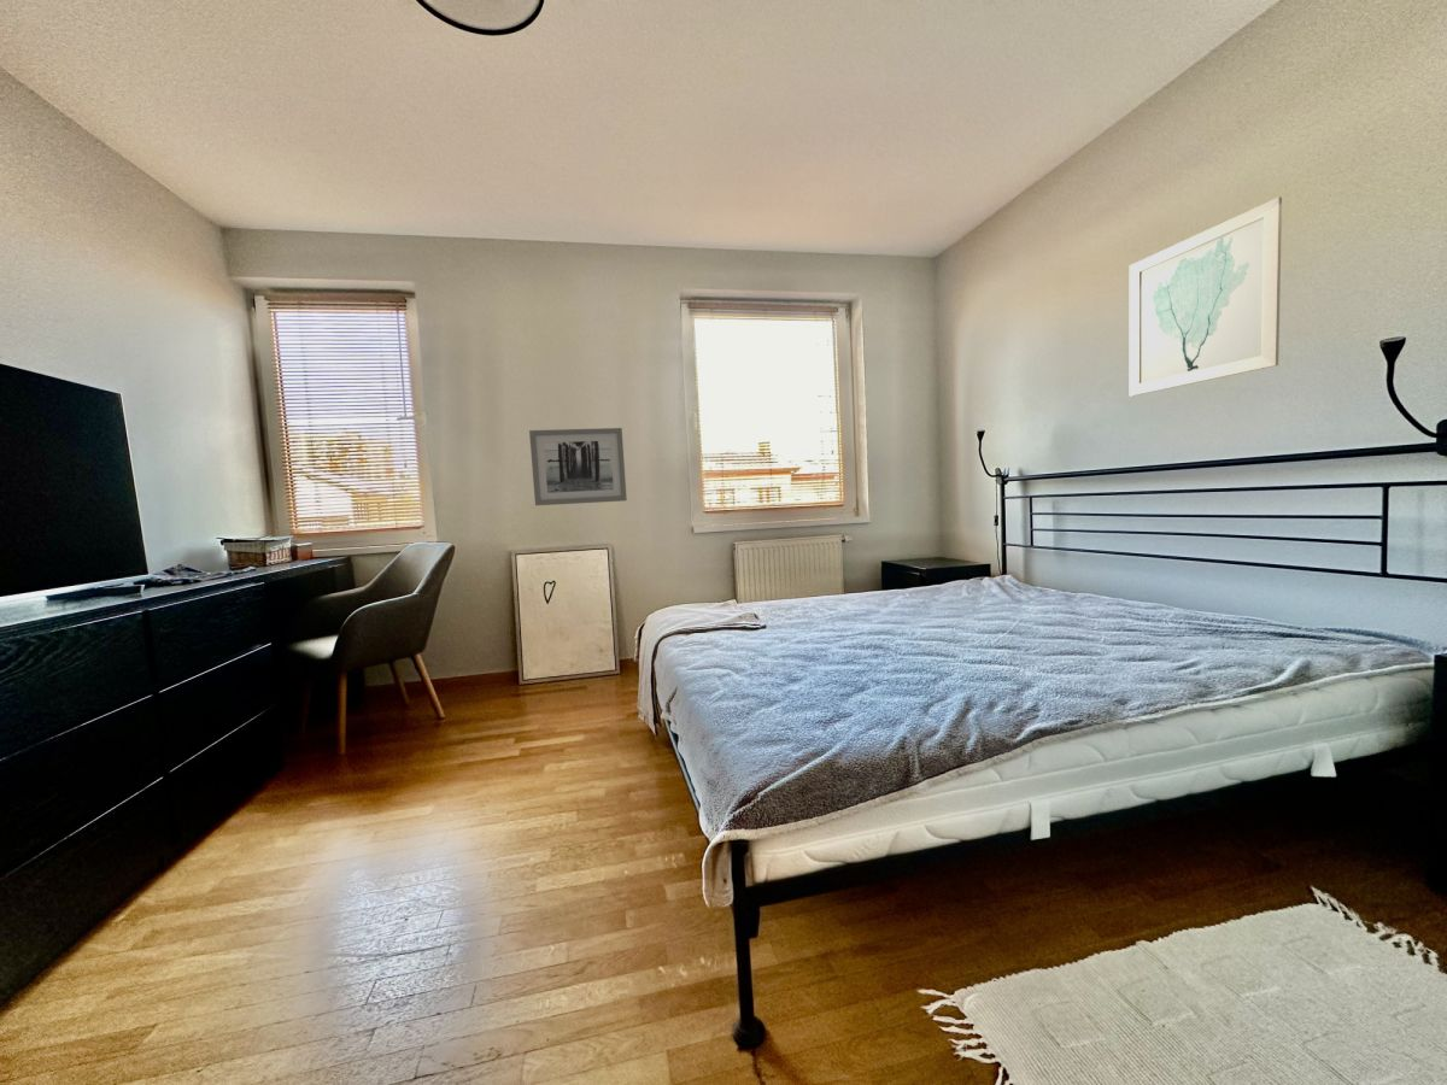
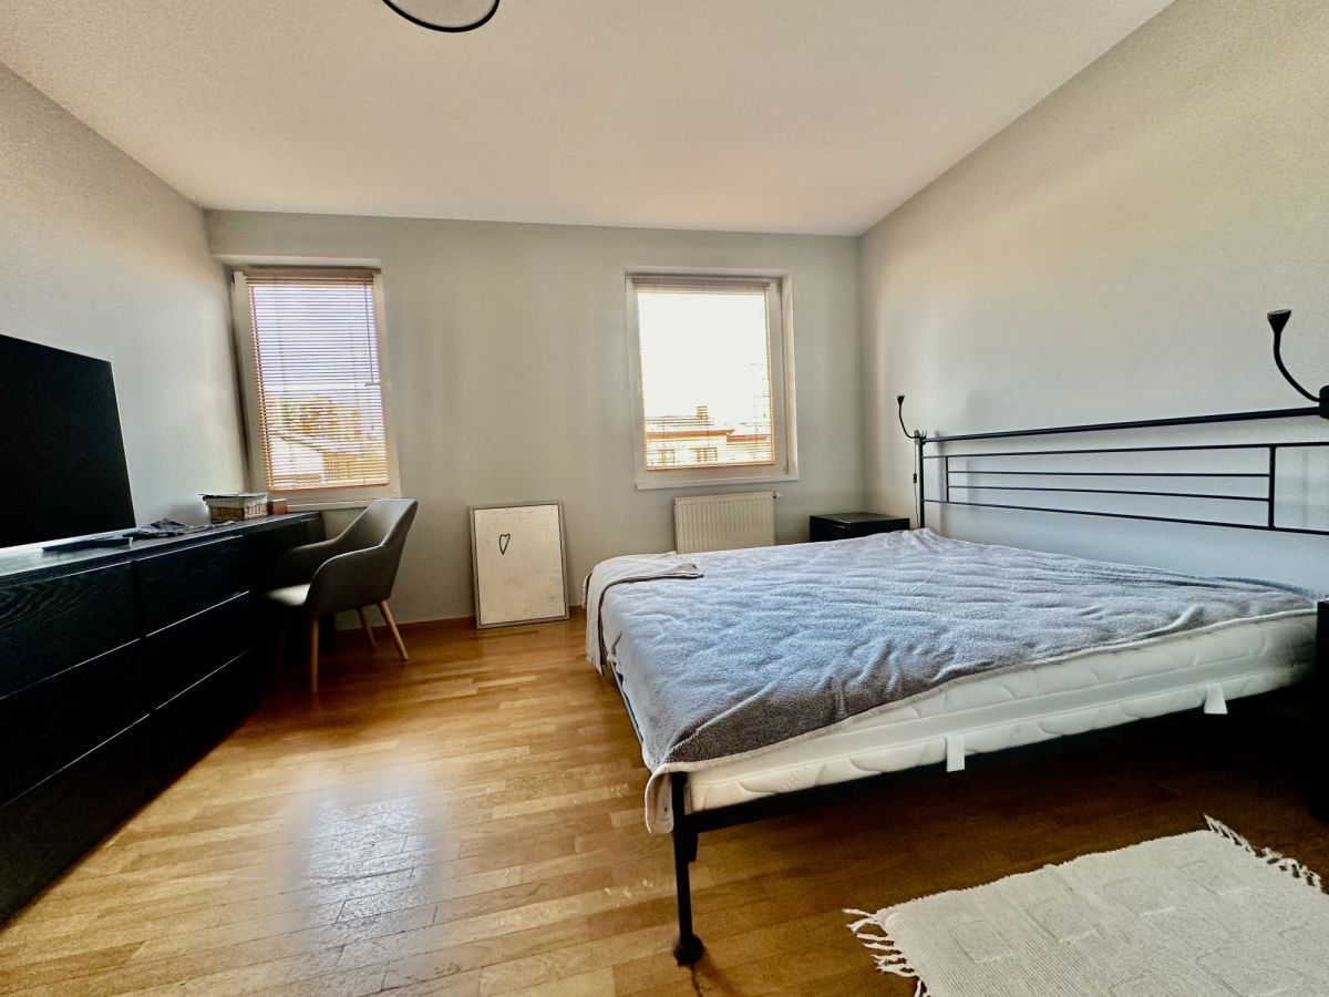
- wall art [1129,197,1283,397]
- wall art [528,427,628,506]
